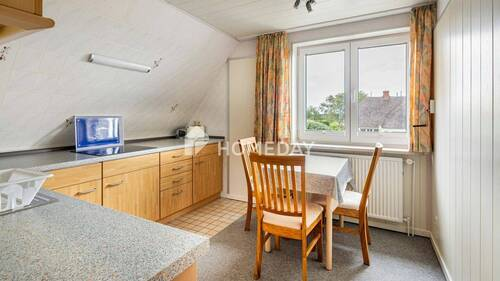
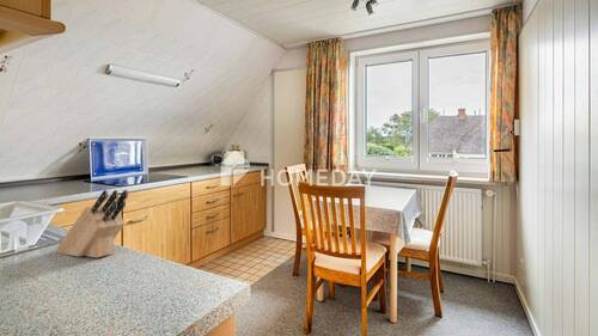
+ knife block [54,189,129,259]
